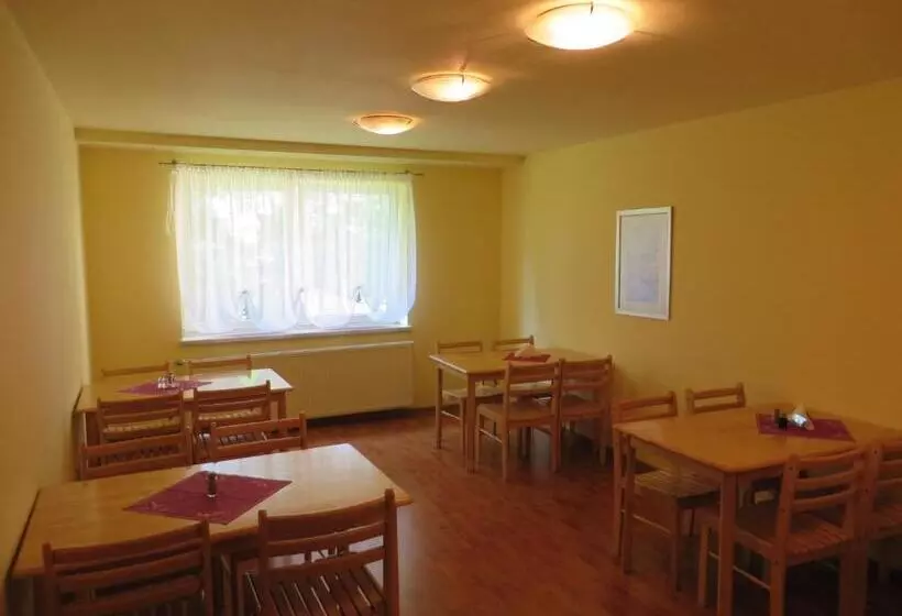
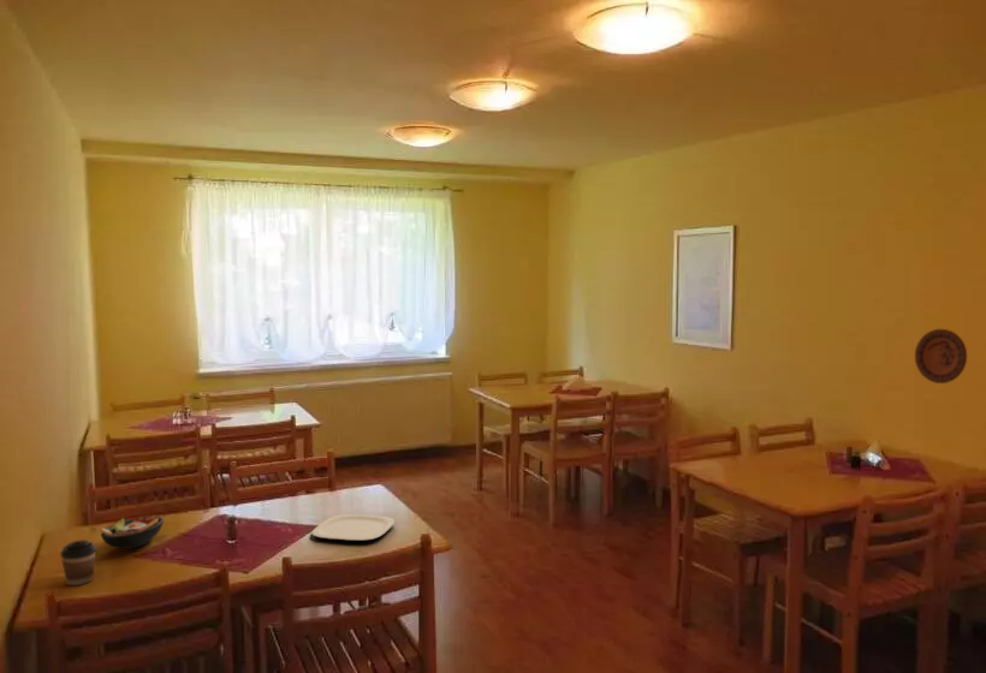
+ decorative plate [914,328,968,385]
+ plate [310,513,396,542]
+ coffee cup [59,540,97,586]
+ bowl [99,514,165,550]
